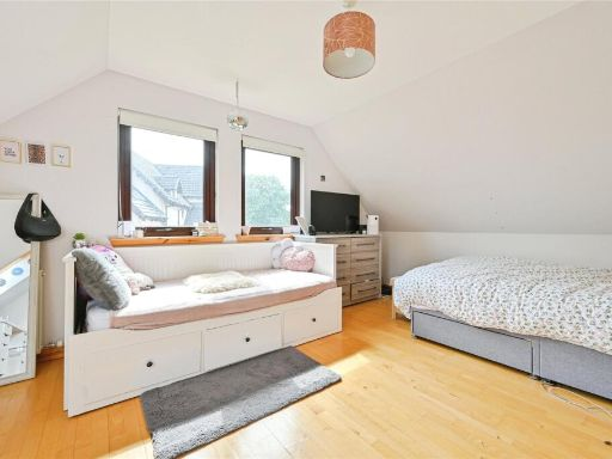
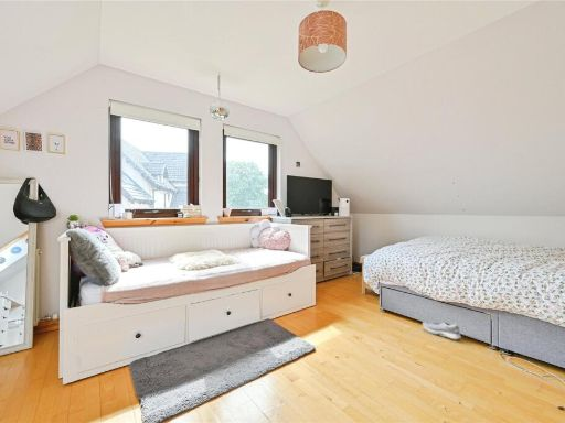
+ shoe [422,321,462,340]
